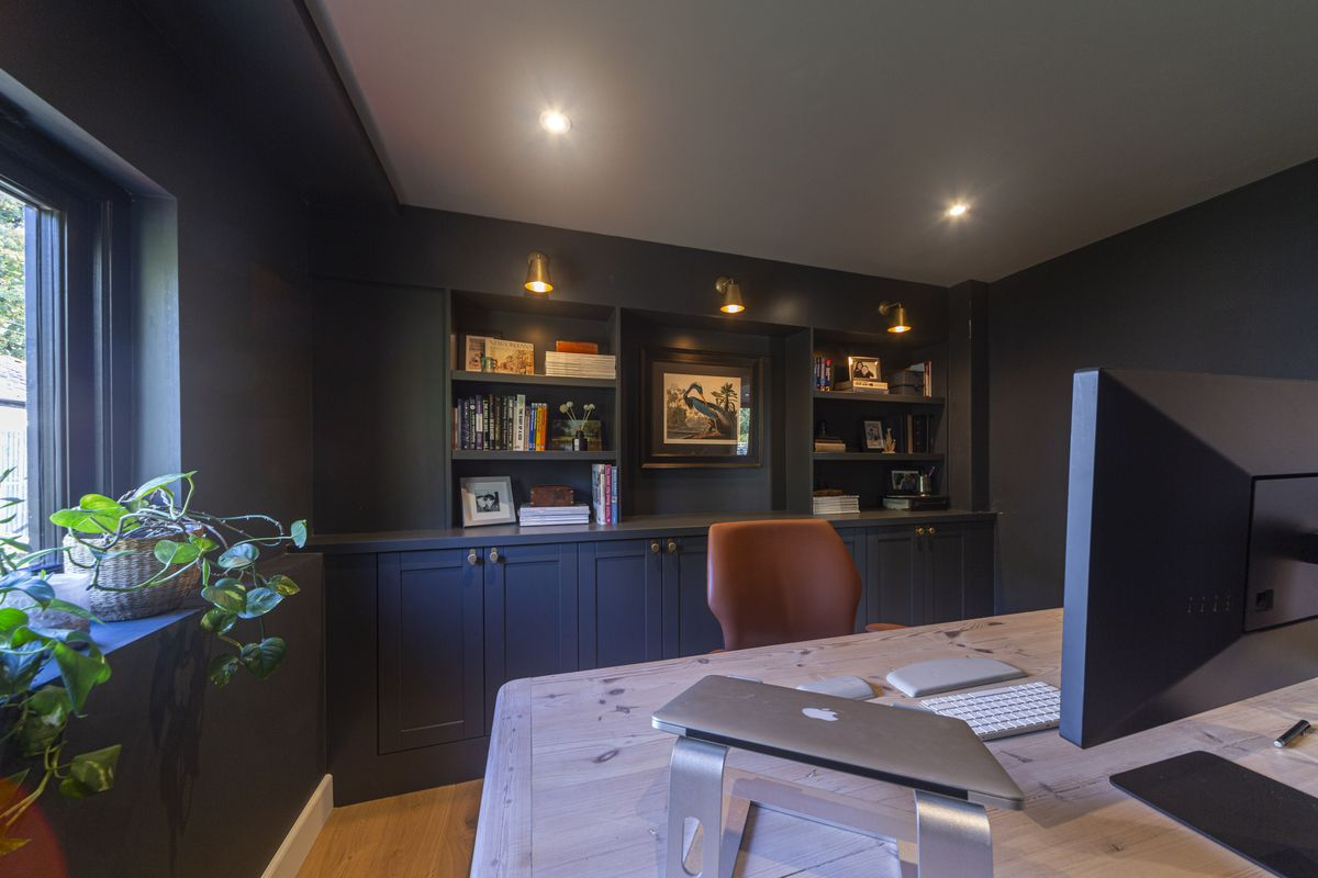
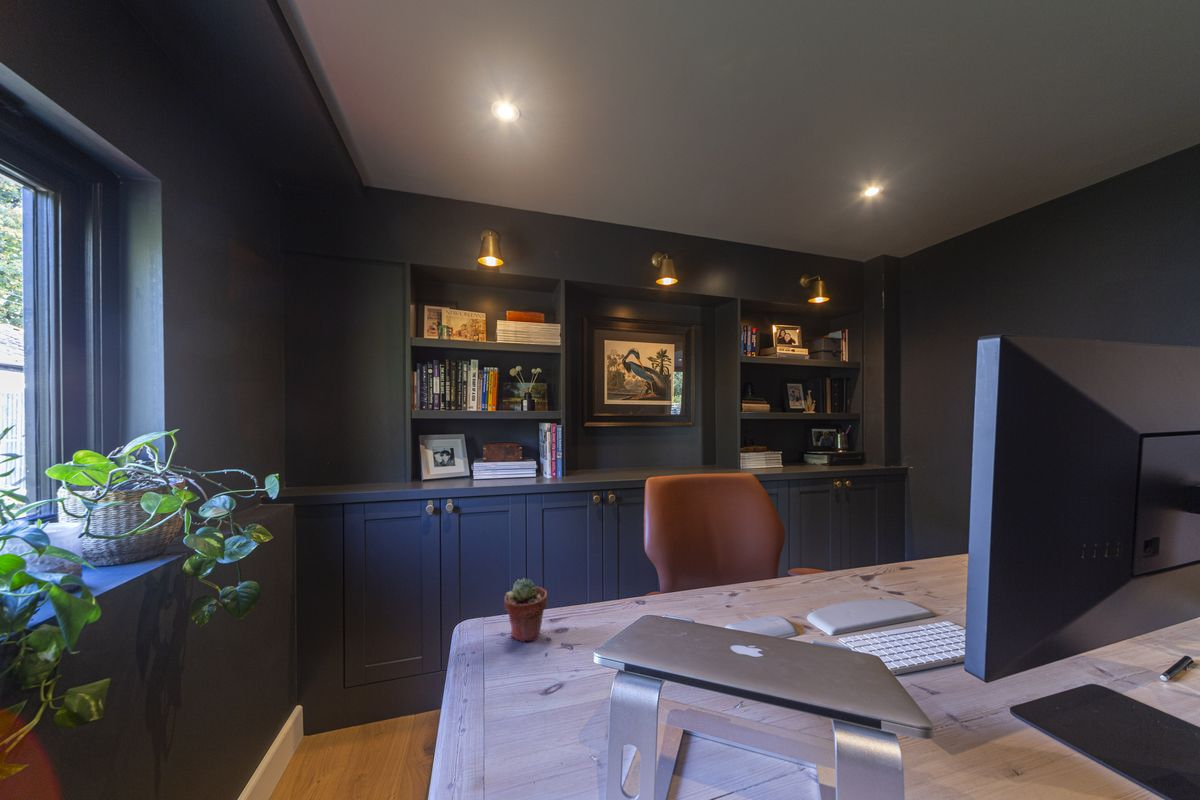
+ potted succulent [503,577,548,643]
